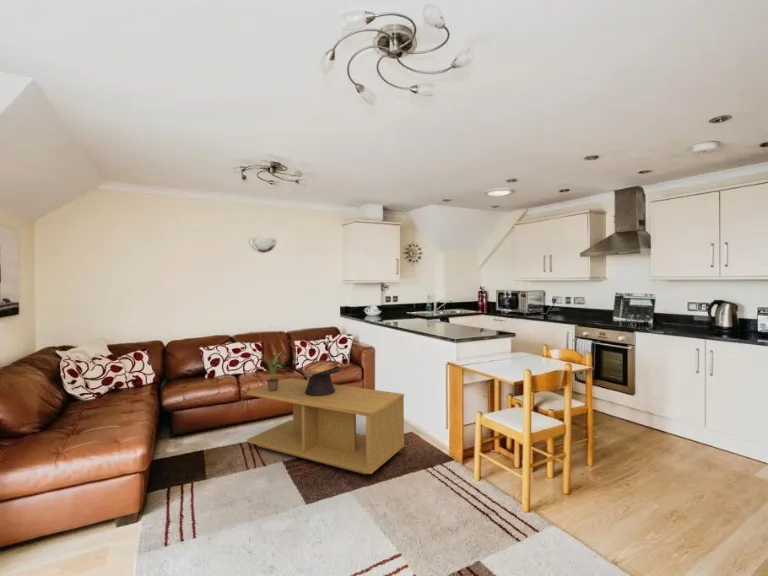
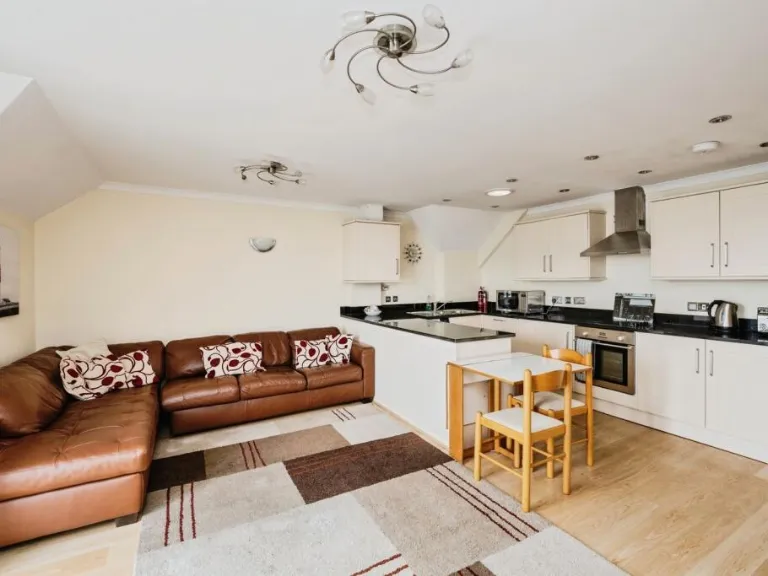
- coffee table [246,377,405,475]
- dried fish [298,359,342,396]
- potted plant [253,351,288,391]
